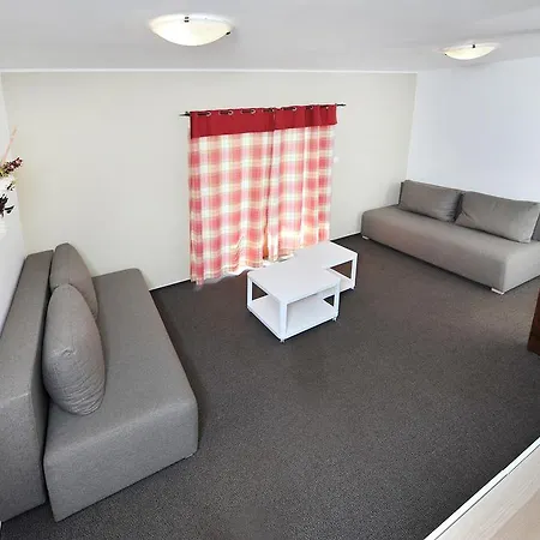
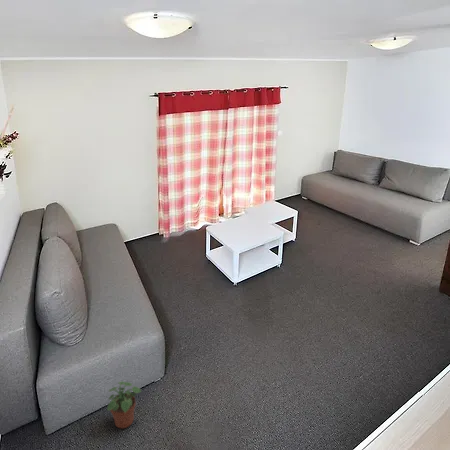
+ potted plant [106,380,142,429]
